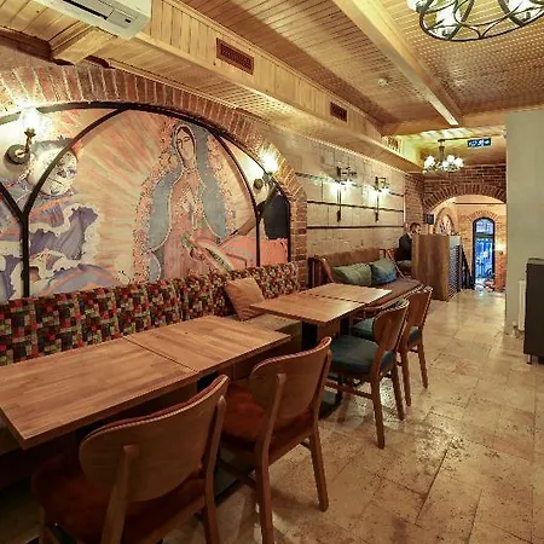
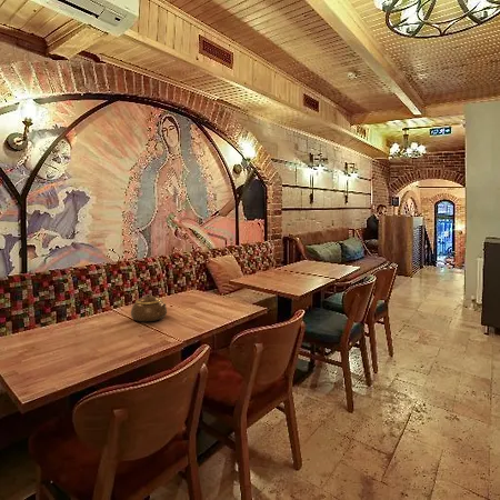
+ teapot [130,293,168,322]
